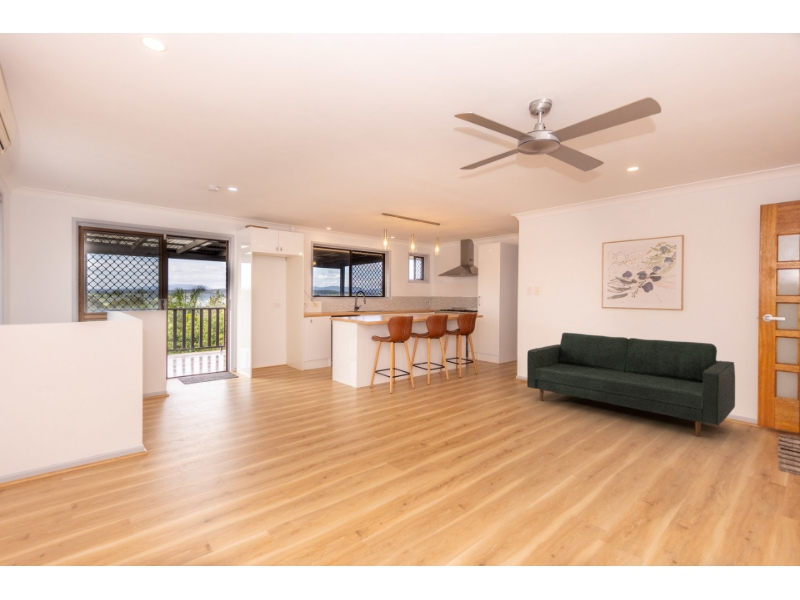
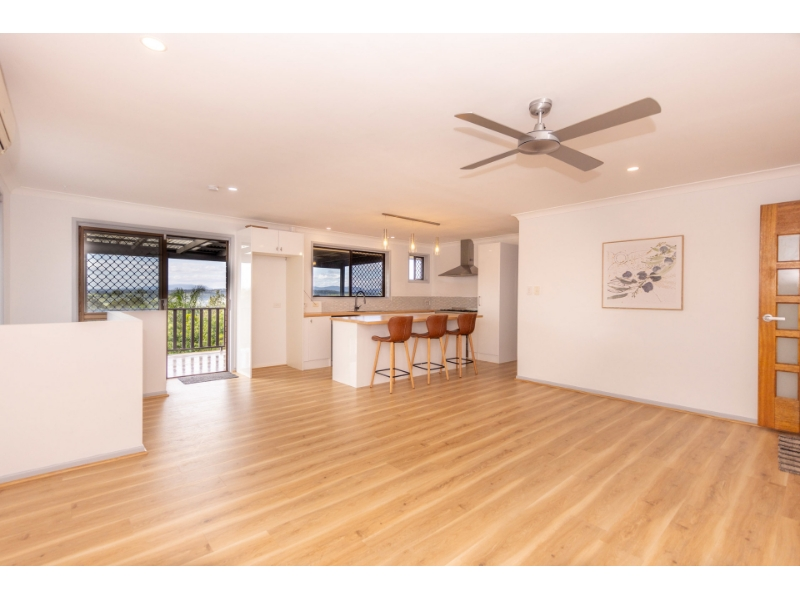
- sofa [526,332,736,437]
